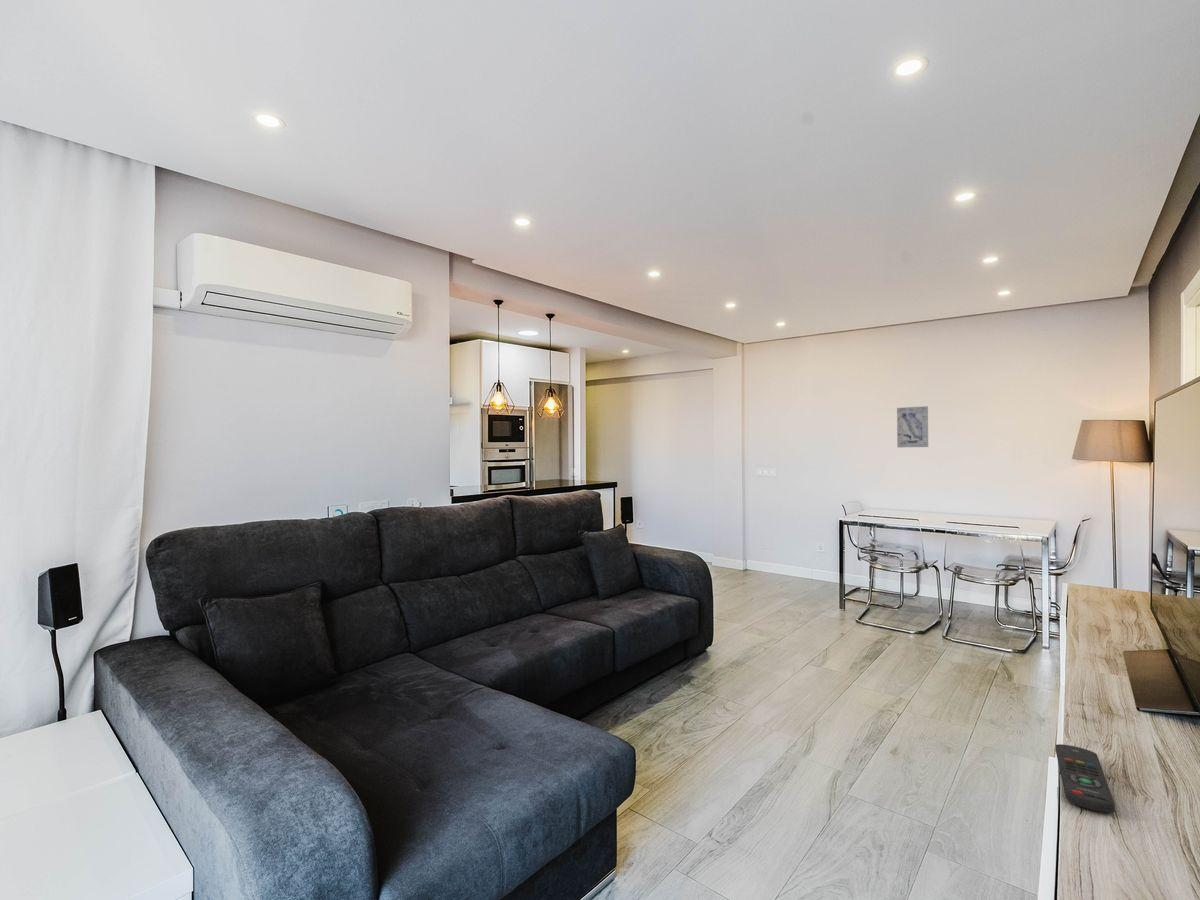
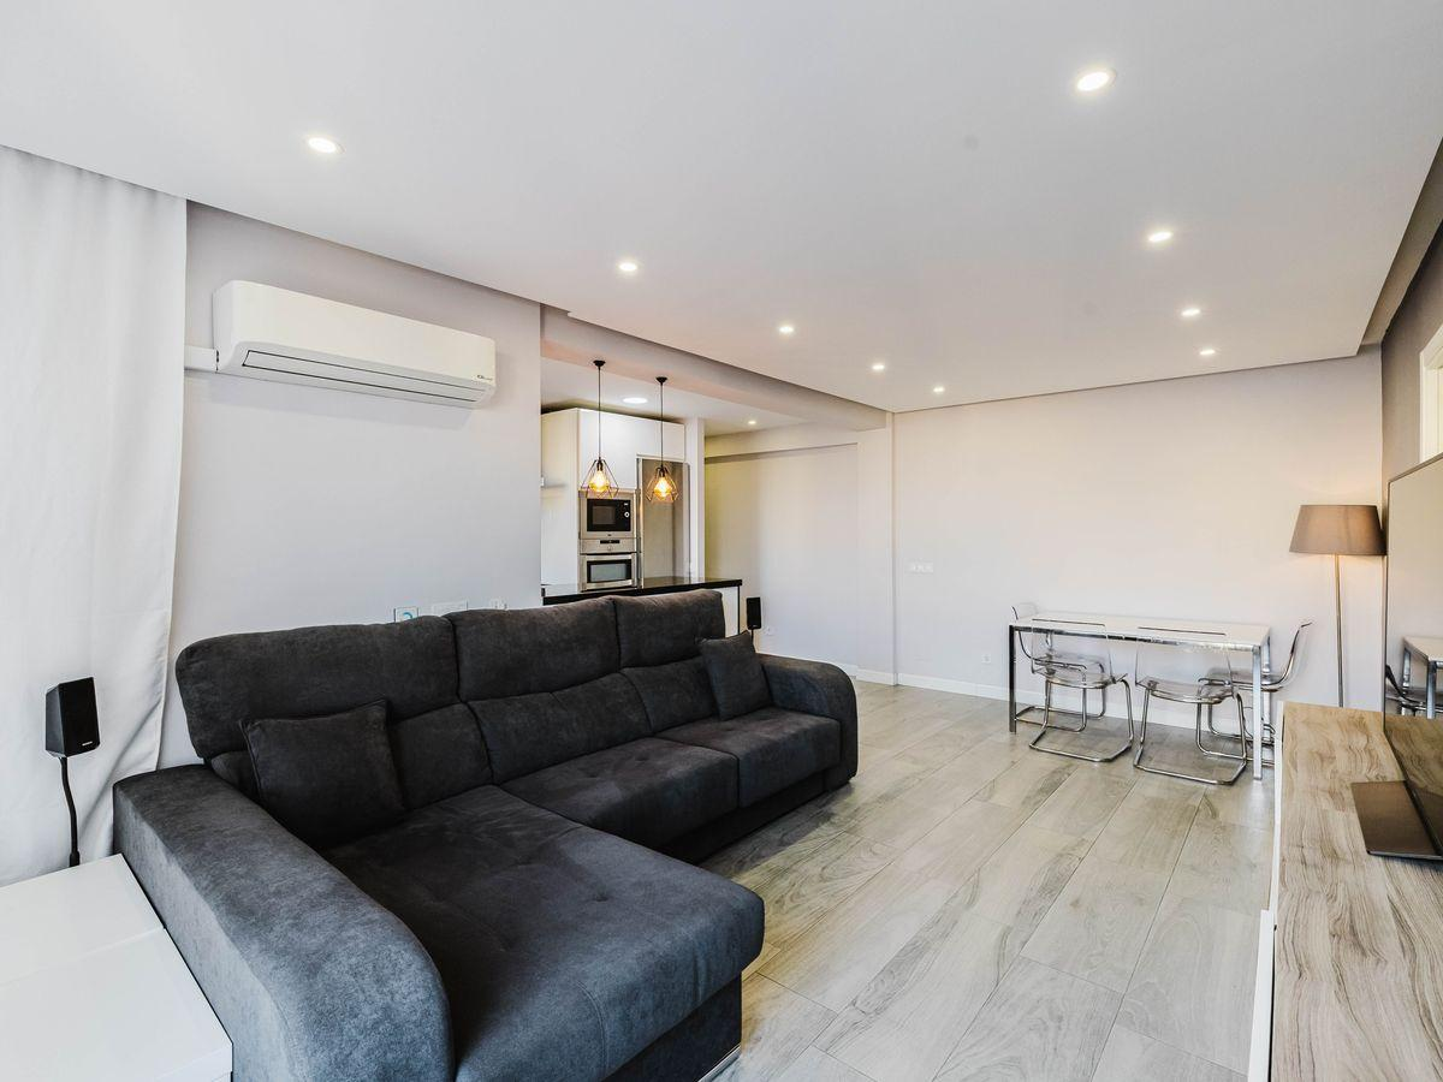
- remote control [1055,743,1116,814]
- wall art [896,405,929,448]
